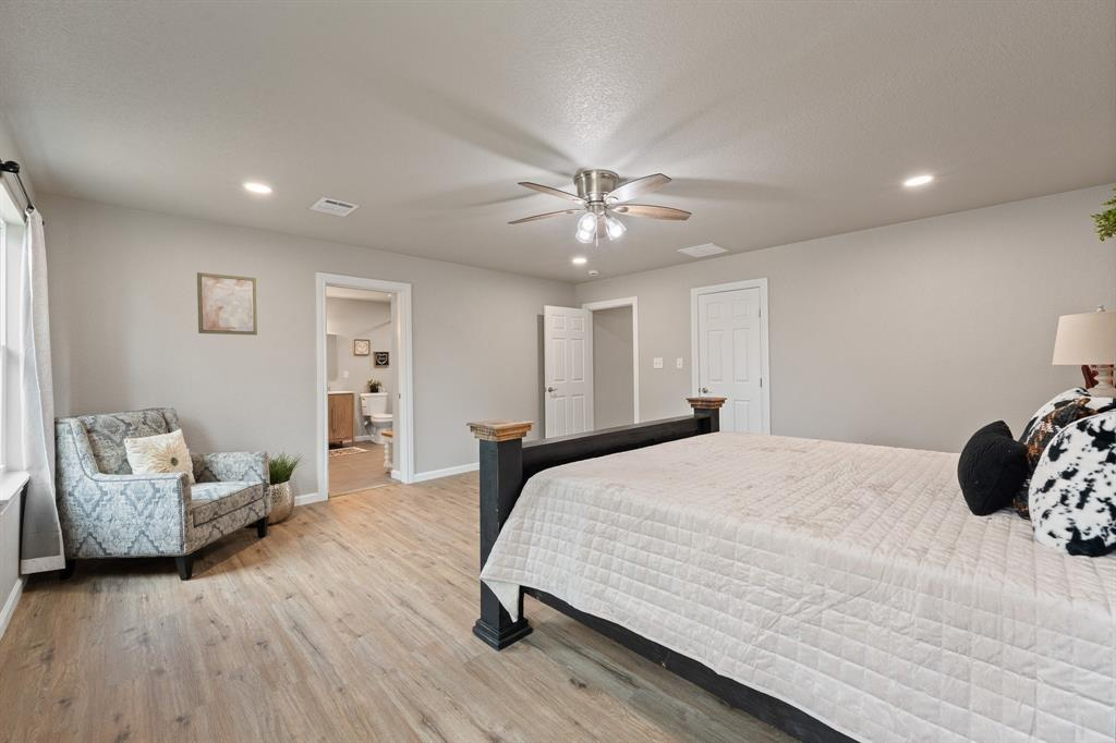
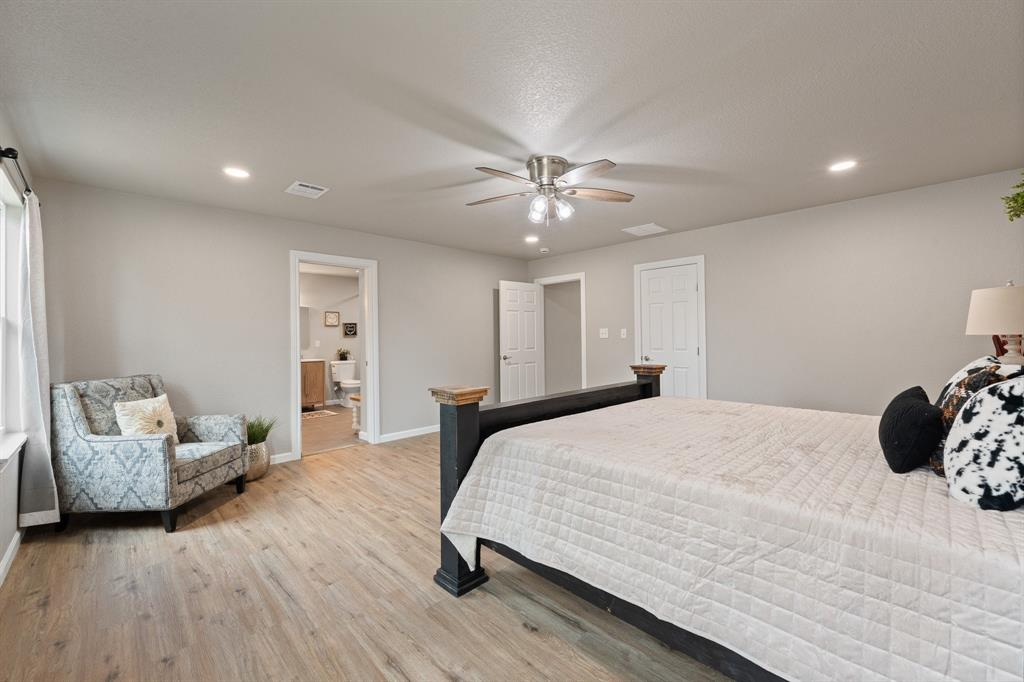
- wall art [196,271,258,336]
